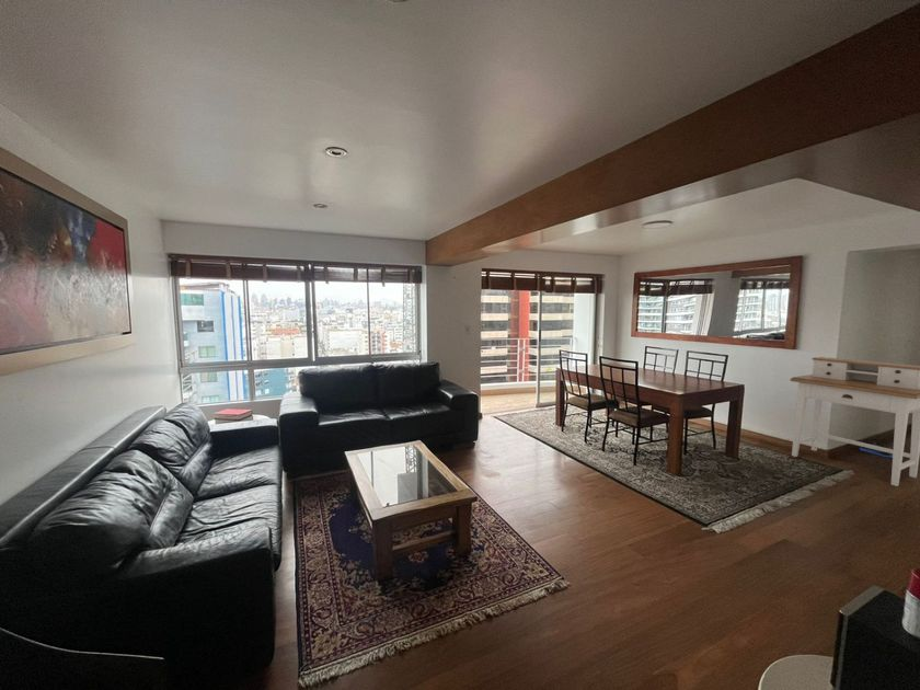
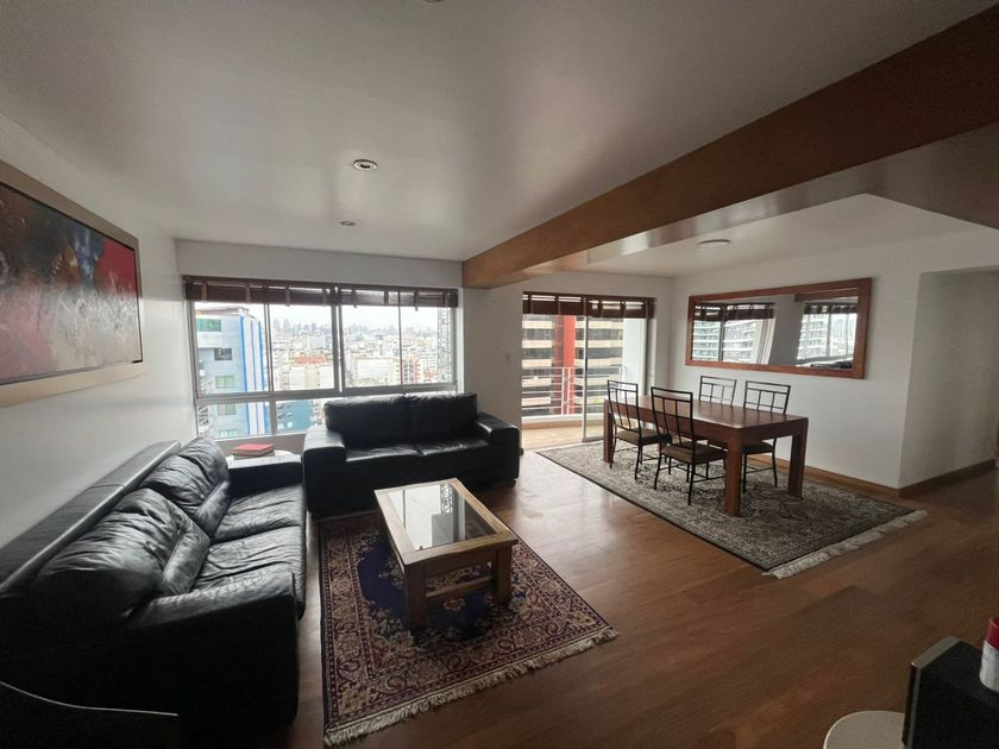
- sneaker [859,438,893,459]
- desk [790,356,920,487]
